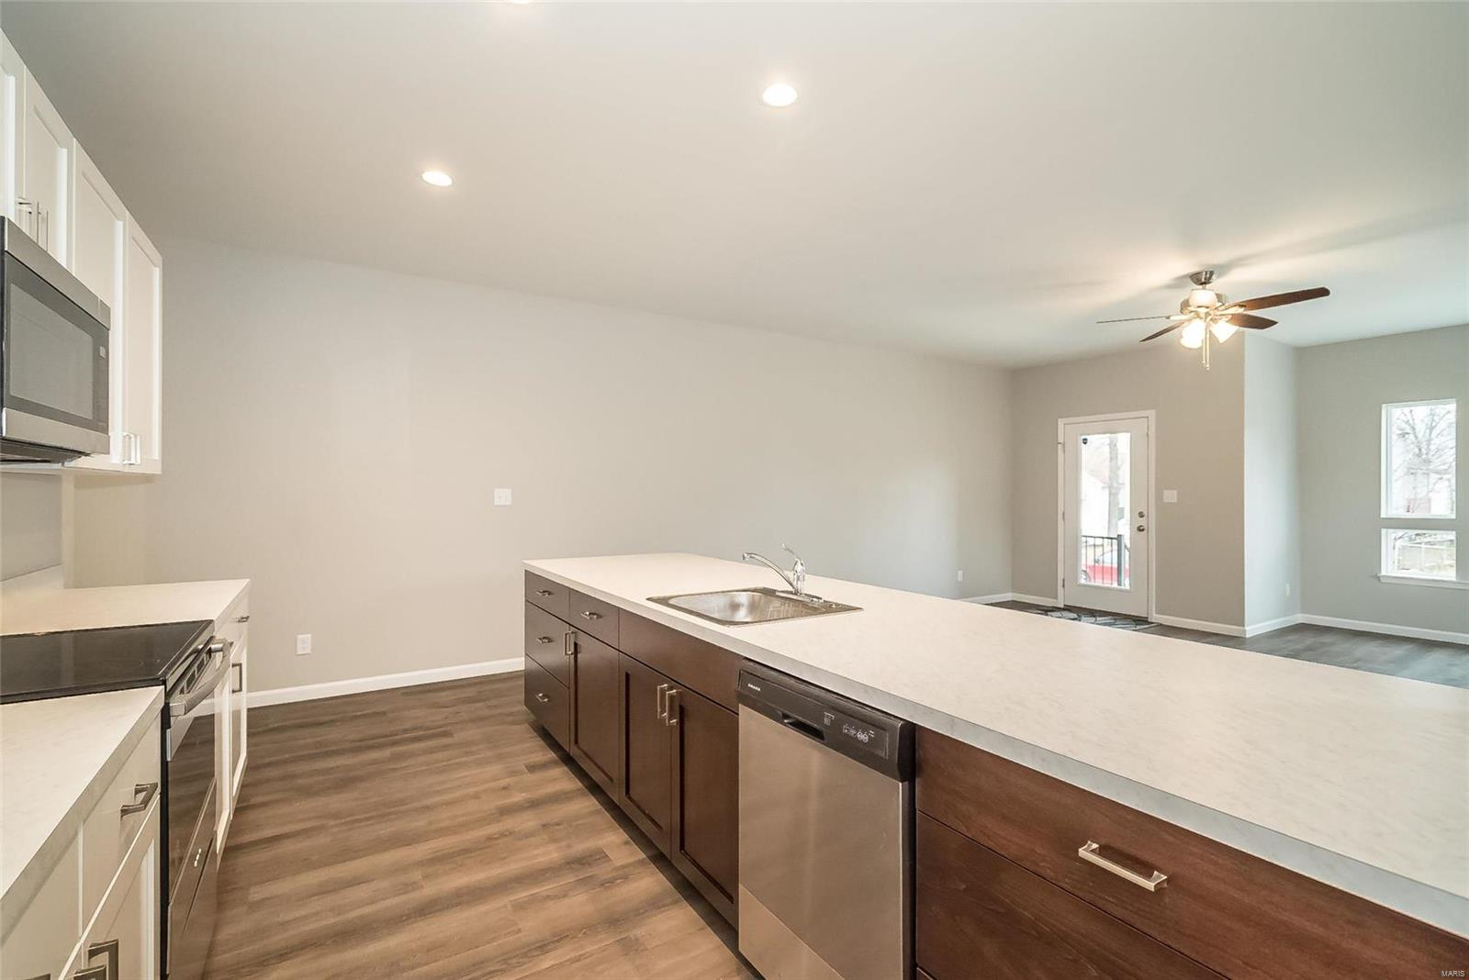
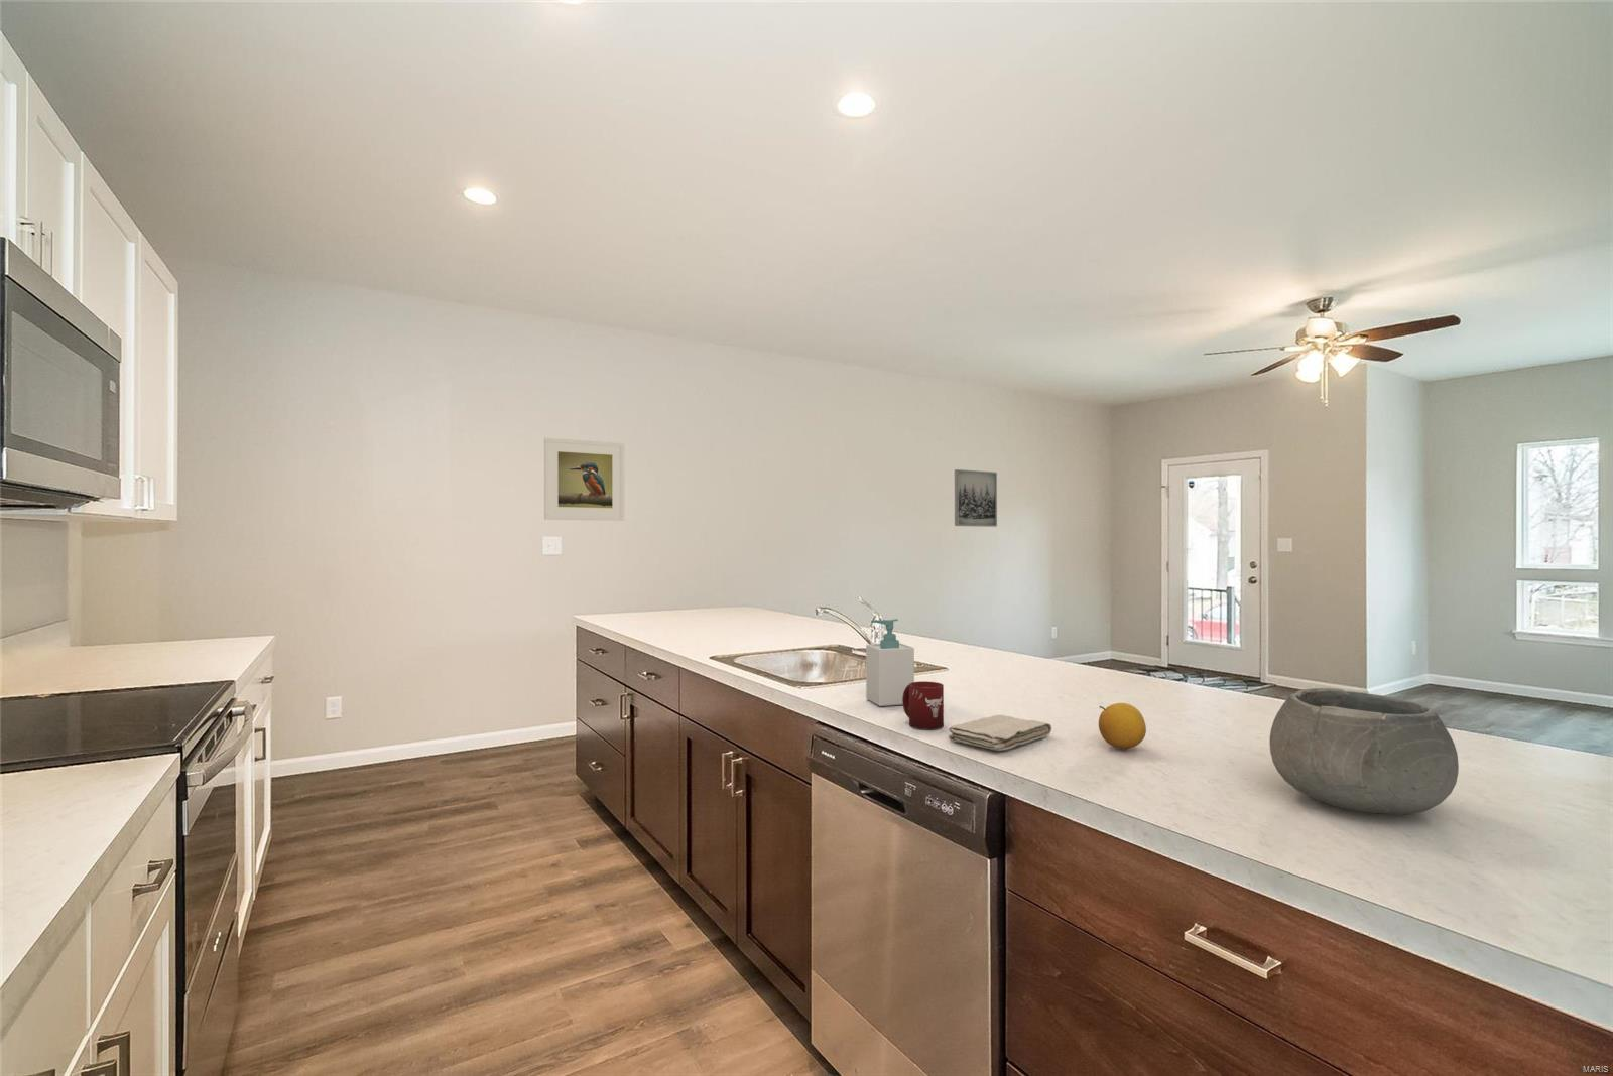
+ wall art [954,468,998,528]
+ fruit [1098,703,1147,749]
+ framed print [543,437,625,522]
+ cup [902,680,944,730]
+ bowl [1268,687,1459,817]
+ soap bottle [865,617,915,707]
+ washcloth [948,715,1052,752]
